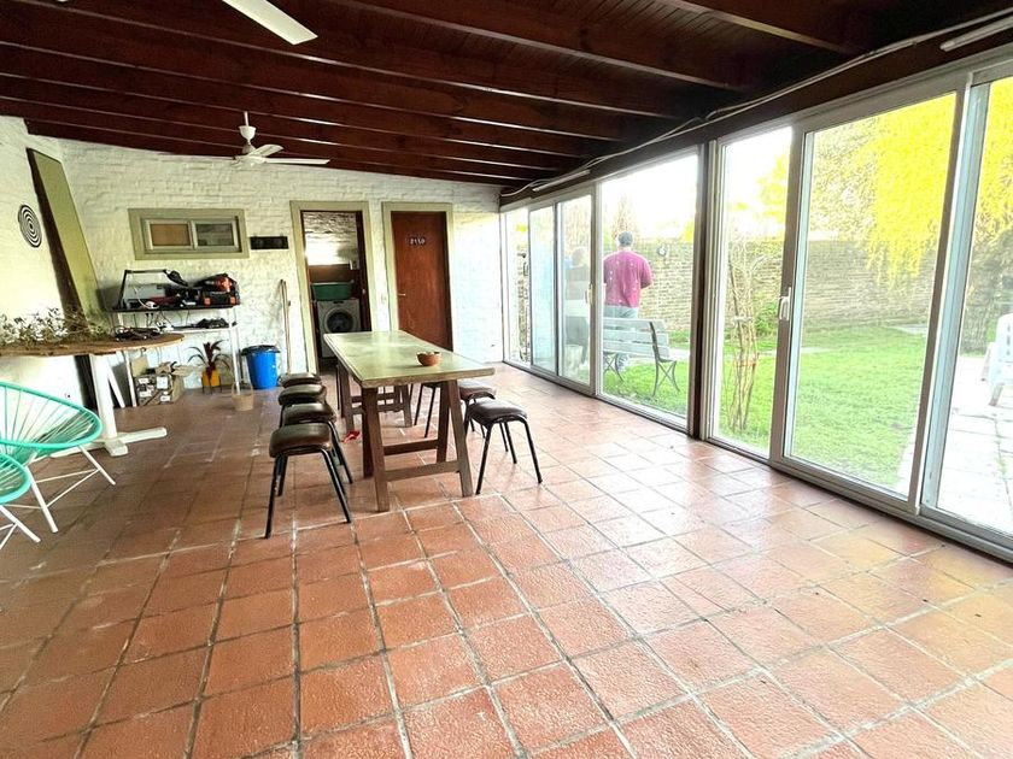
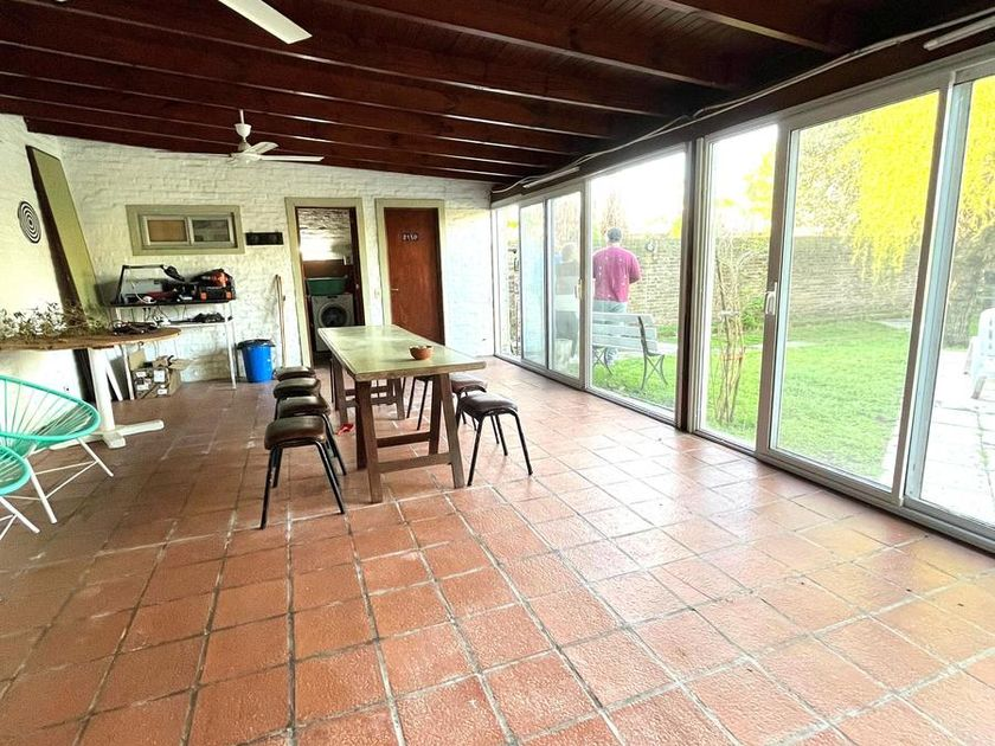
- basket [230,378,256,412]
- house plant [182,339,234,395]
